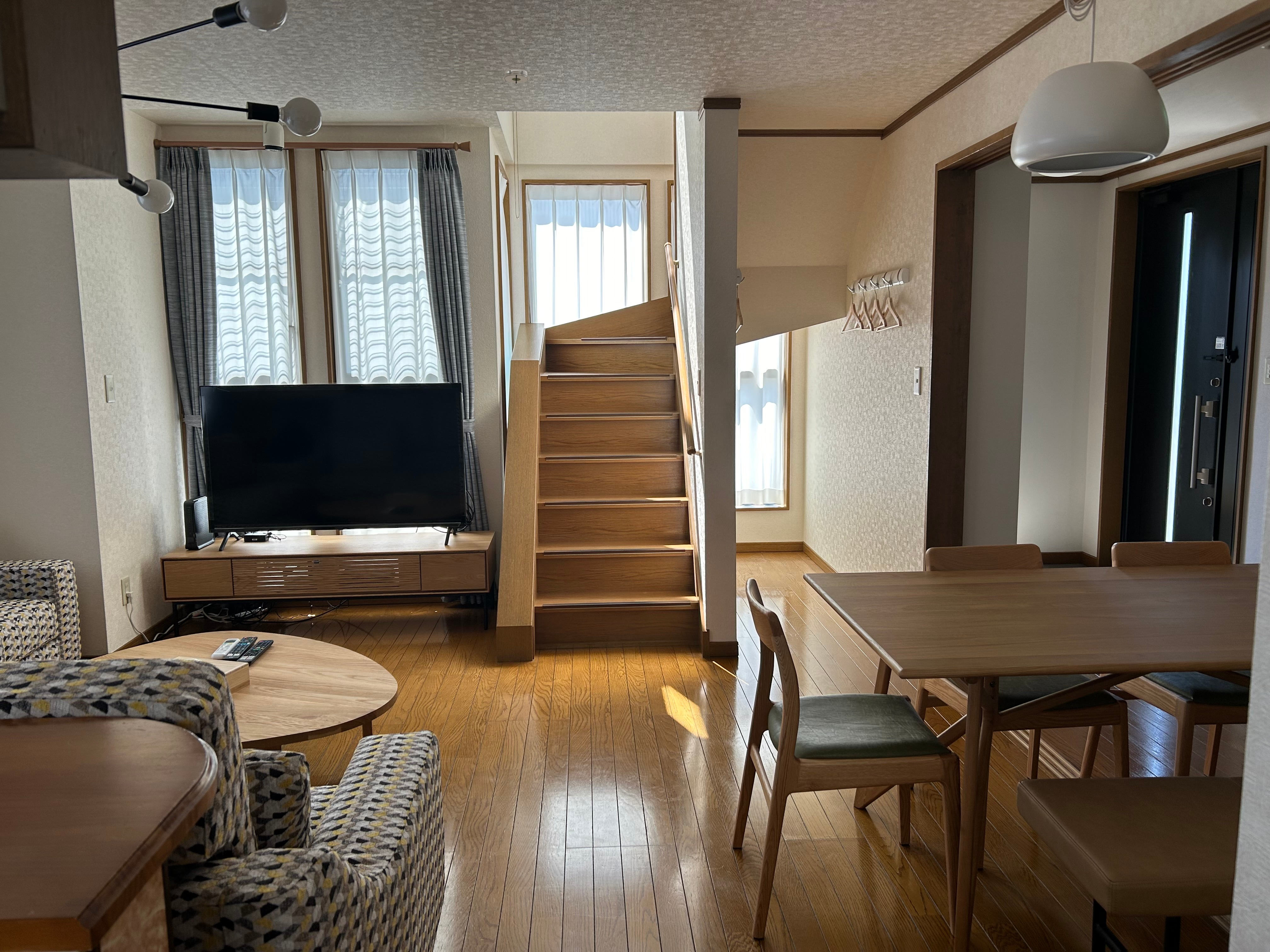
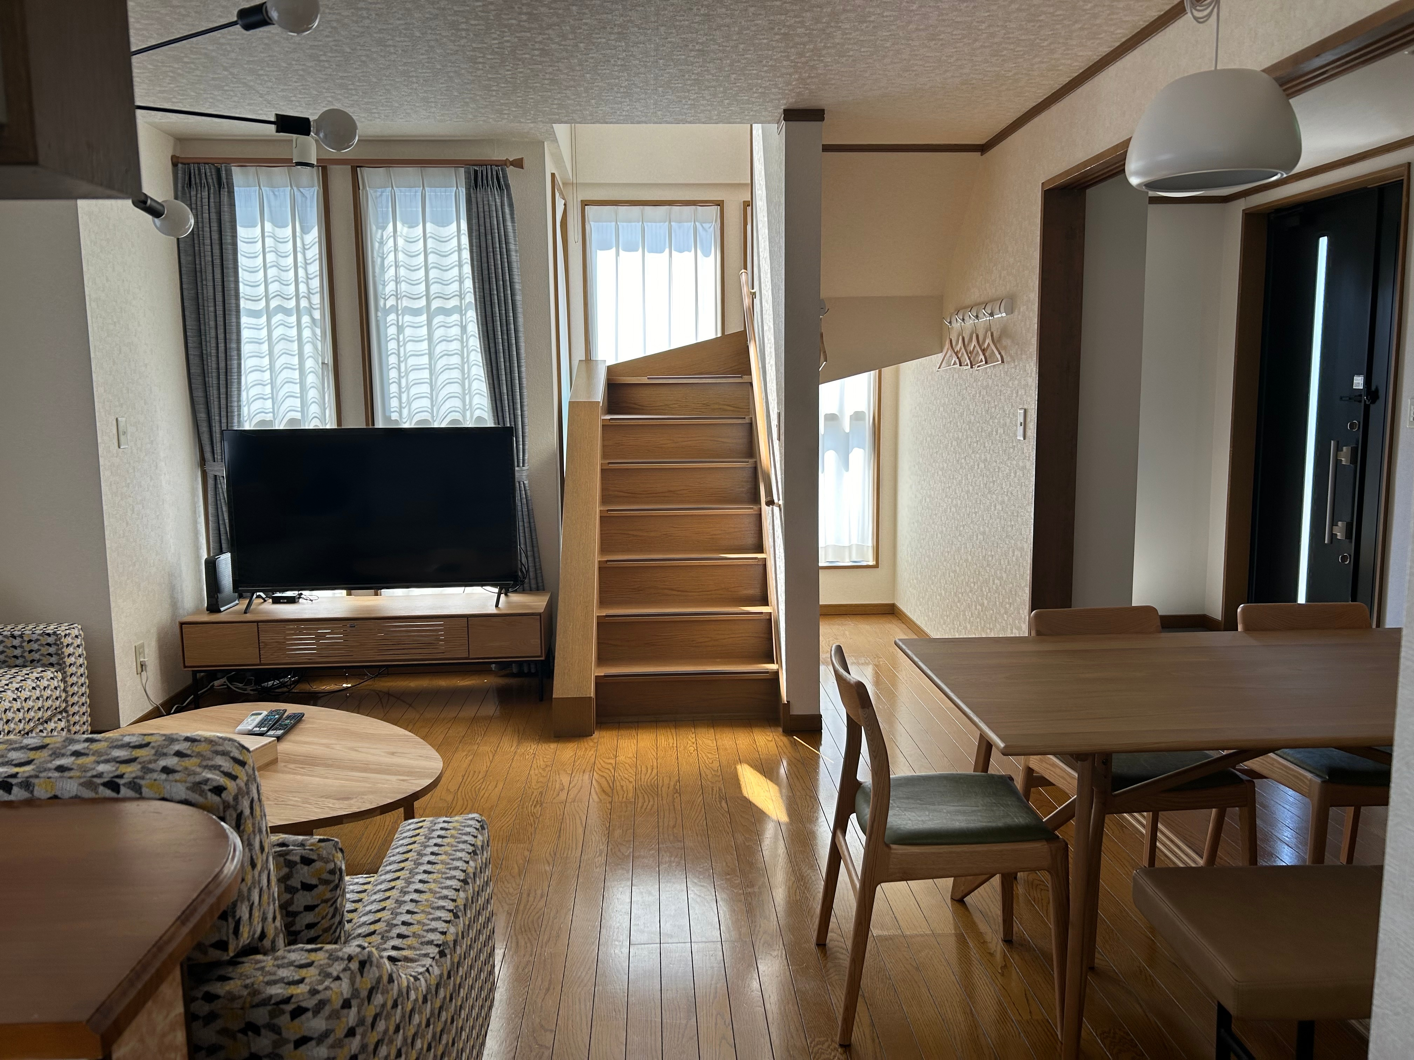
- smoke detector [501,68,530,84]
